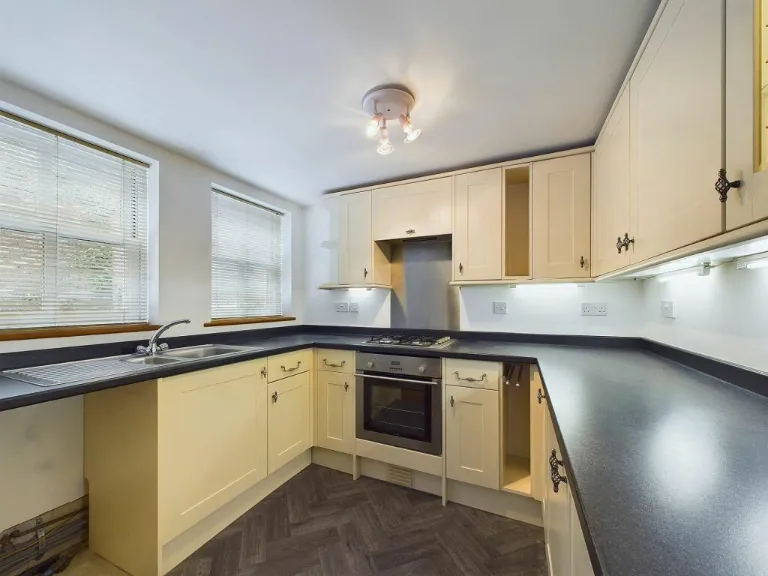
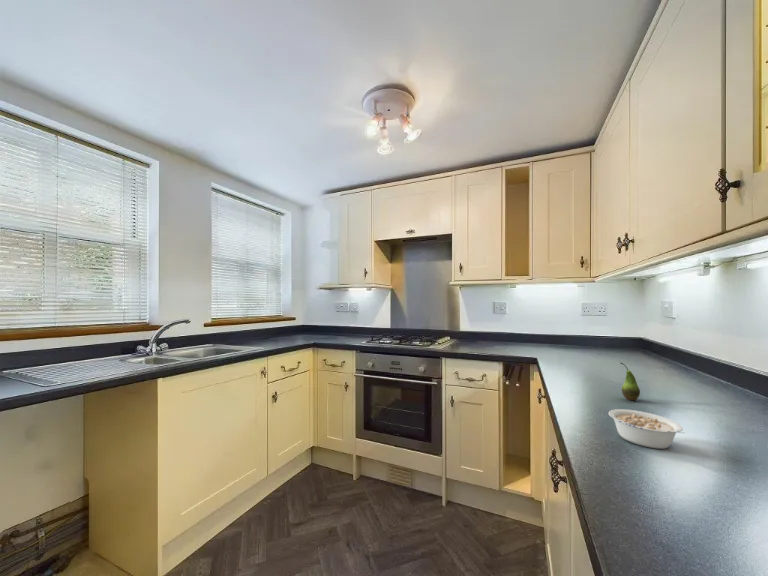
+ fruit [619,361,641,401]
+ legume [607,408,684,450]
